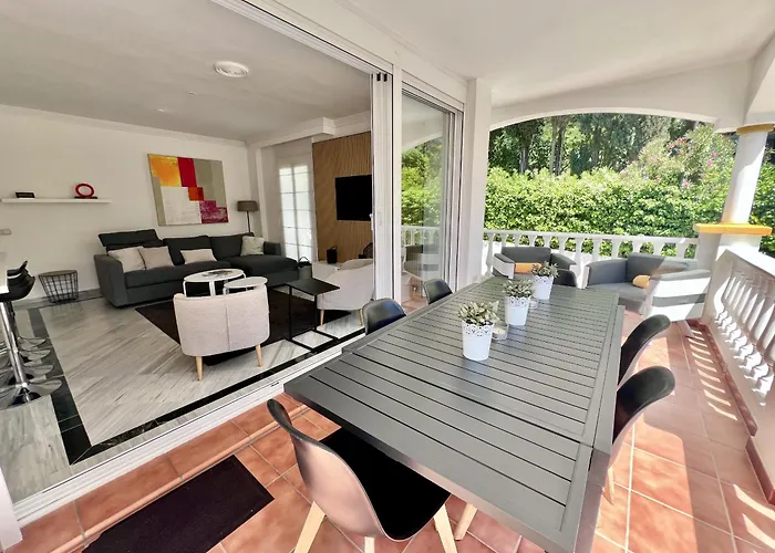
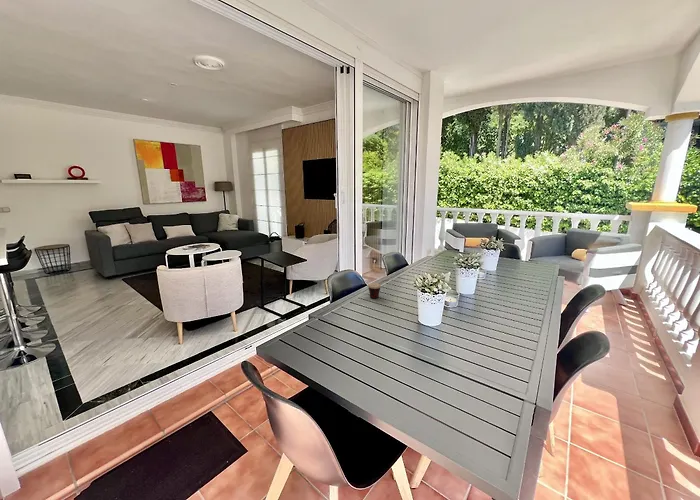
+ cup [367,279,390,299]
